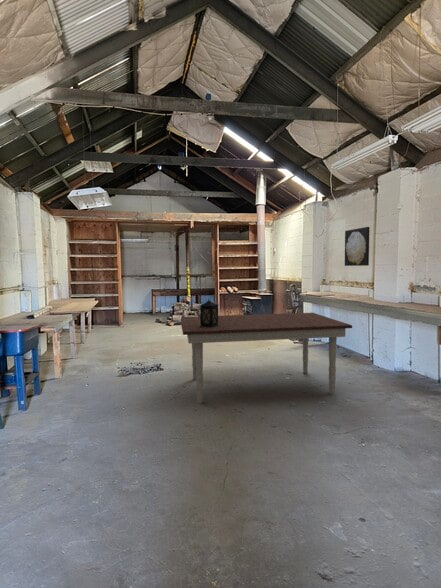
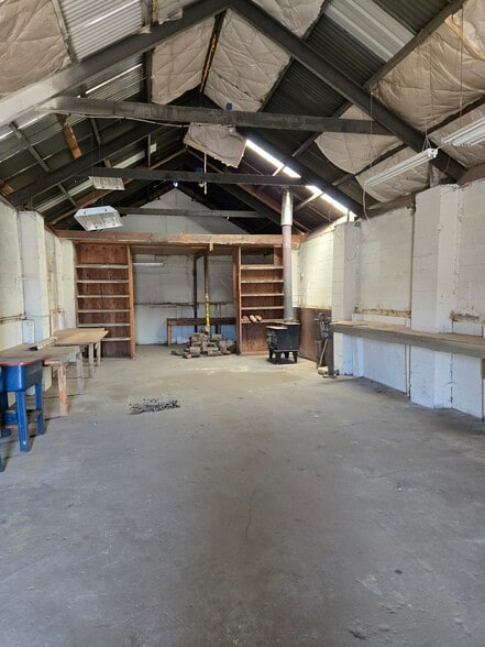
- dining table [180,312,353,404]
- lantern [198,298,220,328]
- wall art [344,226,370,267]
